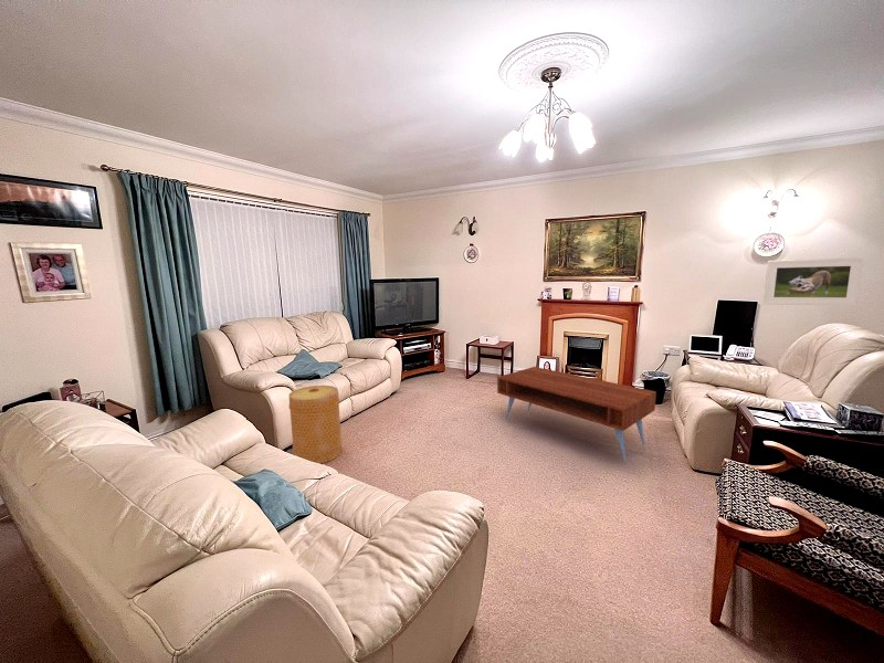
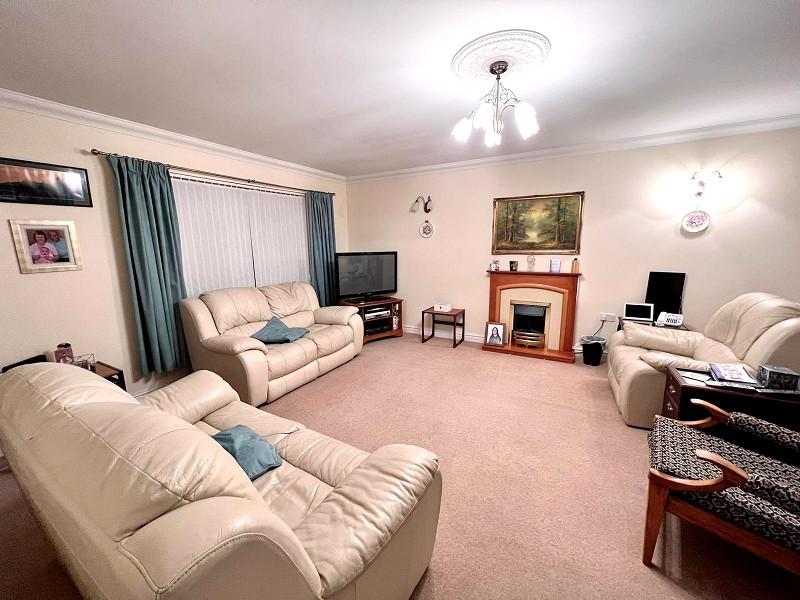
- basket [288,385,344,464]
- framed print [762,256,864,306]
- coffee table [496,366,657,465]
